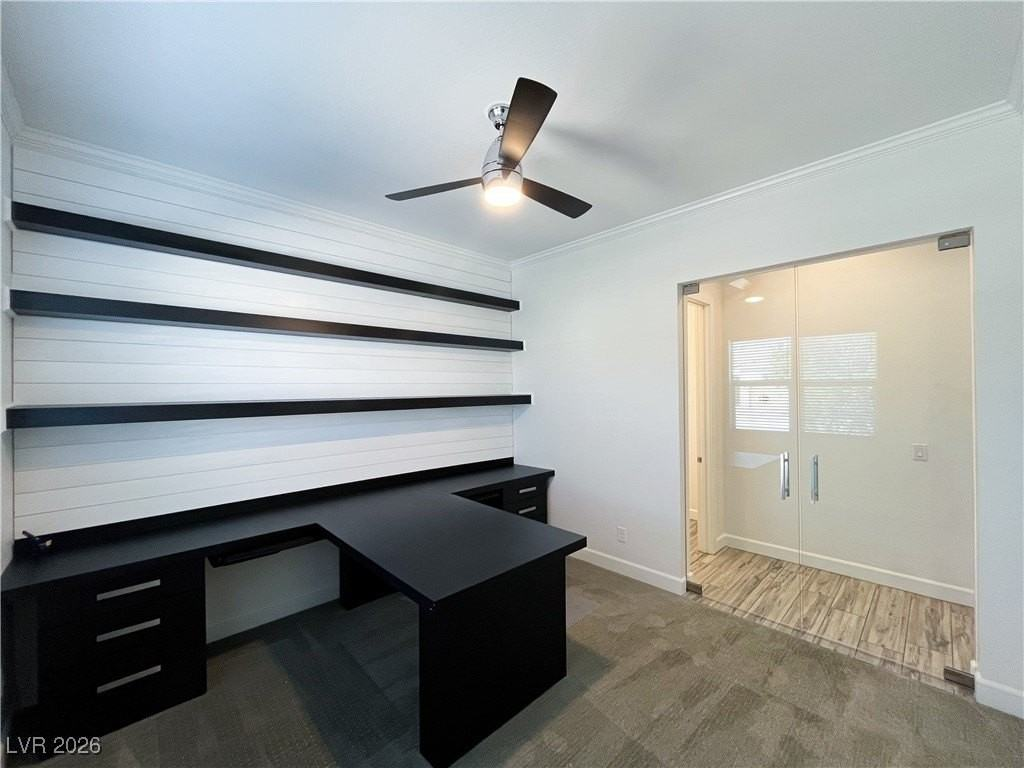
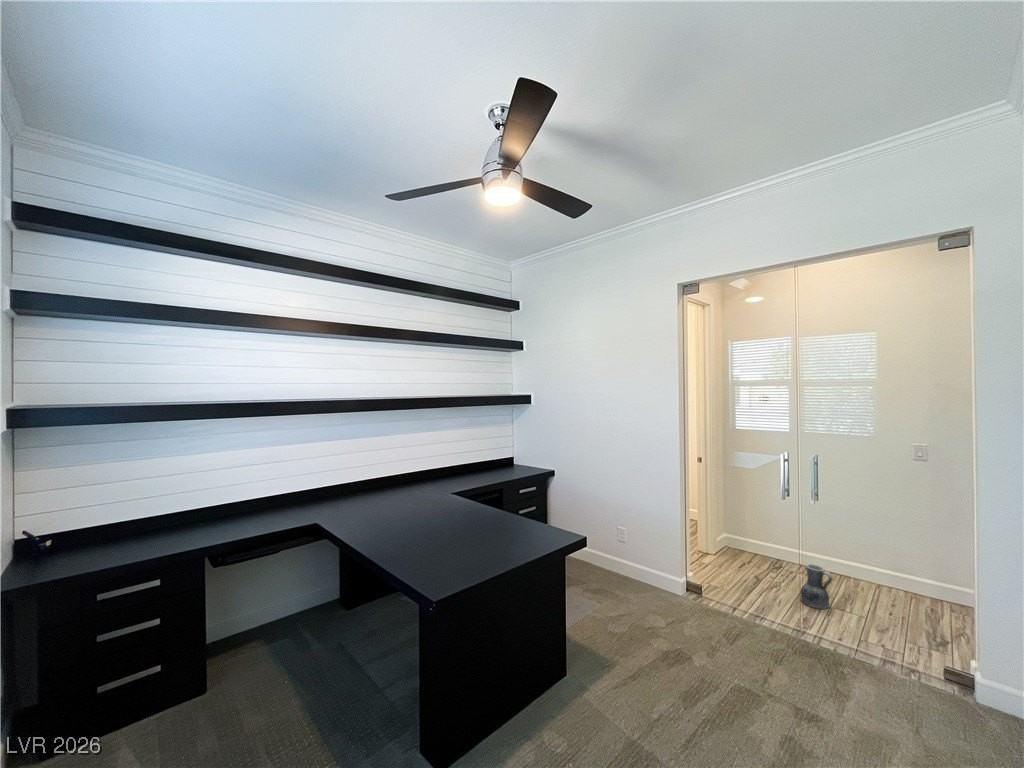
+ vase [800,563,834,610]
